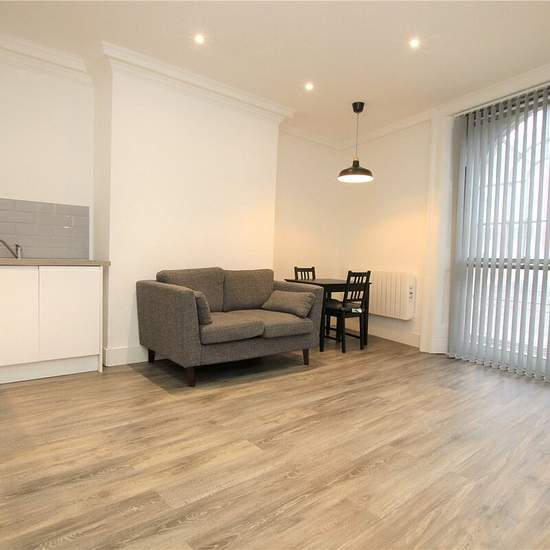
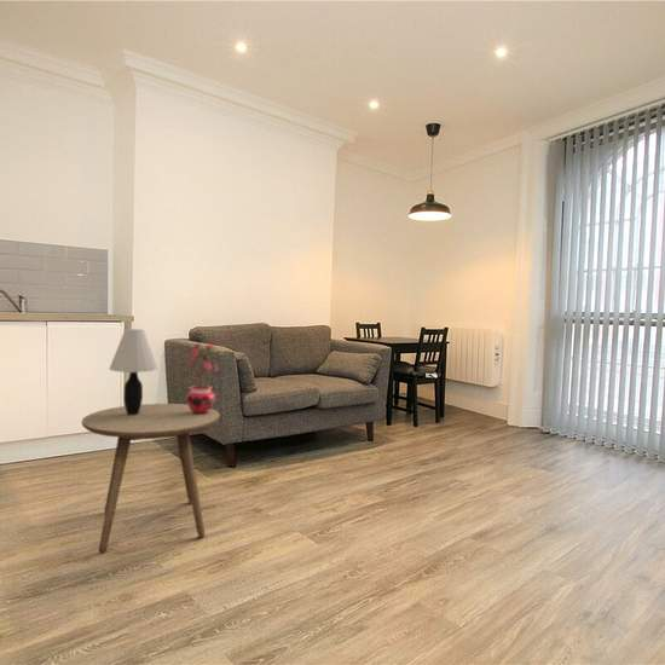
+ side table [81,403,221,554]
+ potted plant [181,341,219,415]
+ table lamp [108,328,158,415]
